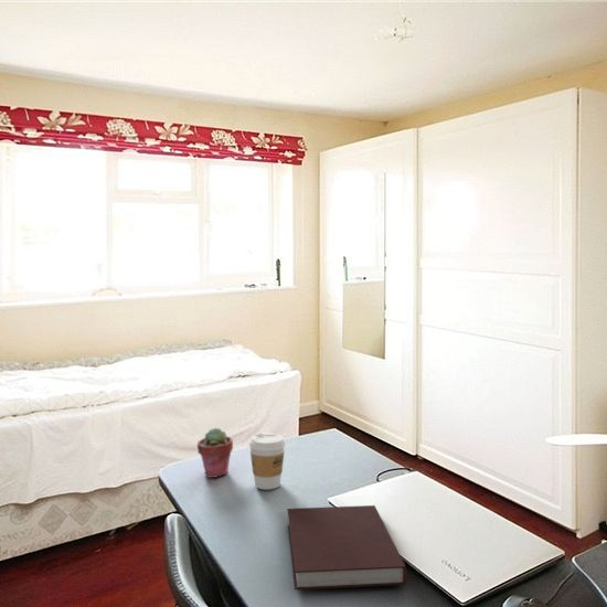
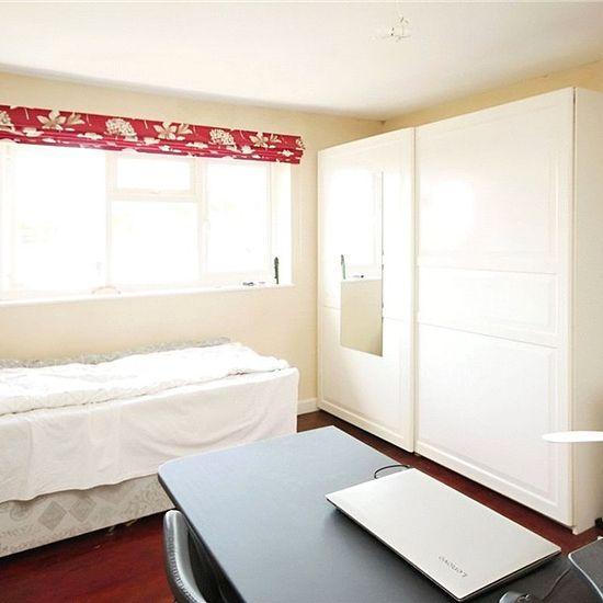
- potted succulent [196,427,234,479]
- notebook [286,504,408,592]
- coffee cup [248,432,287,491]
